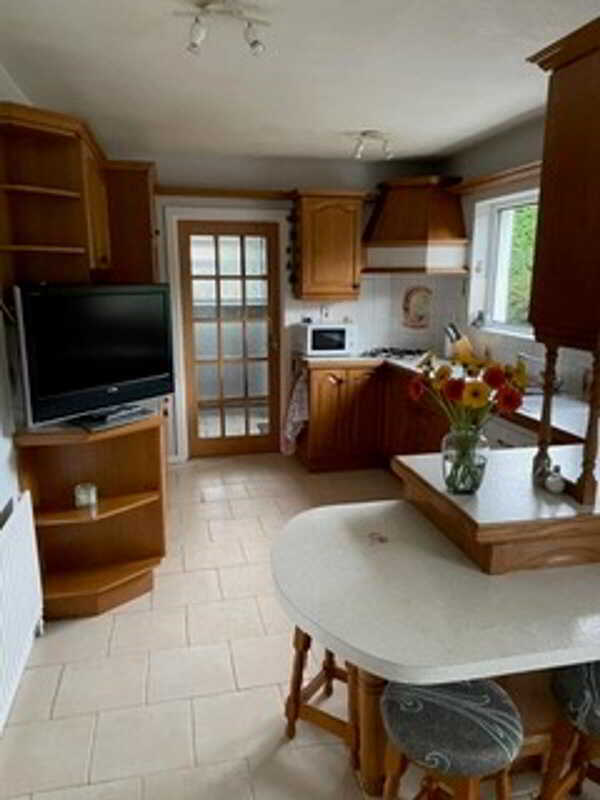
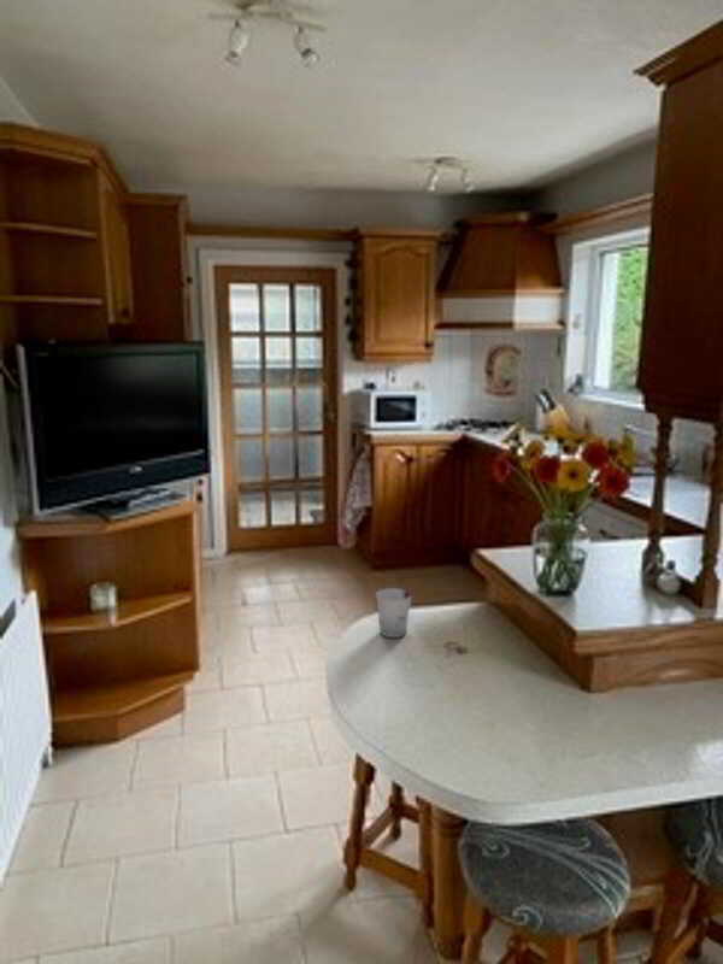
+ cup [375,587,412,639]
